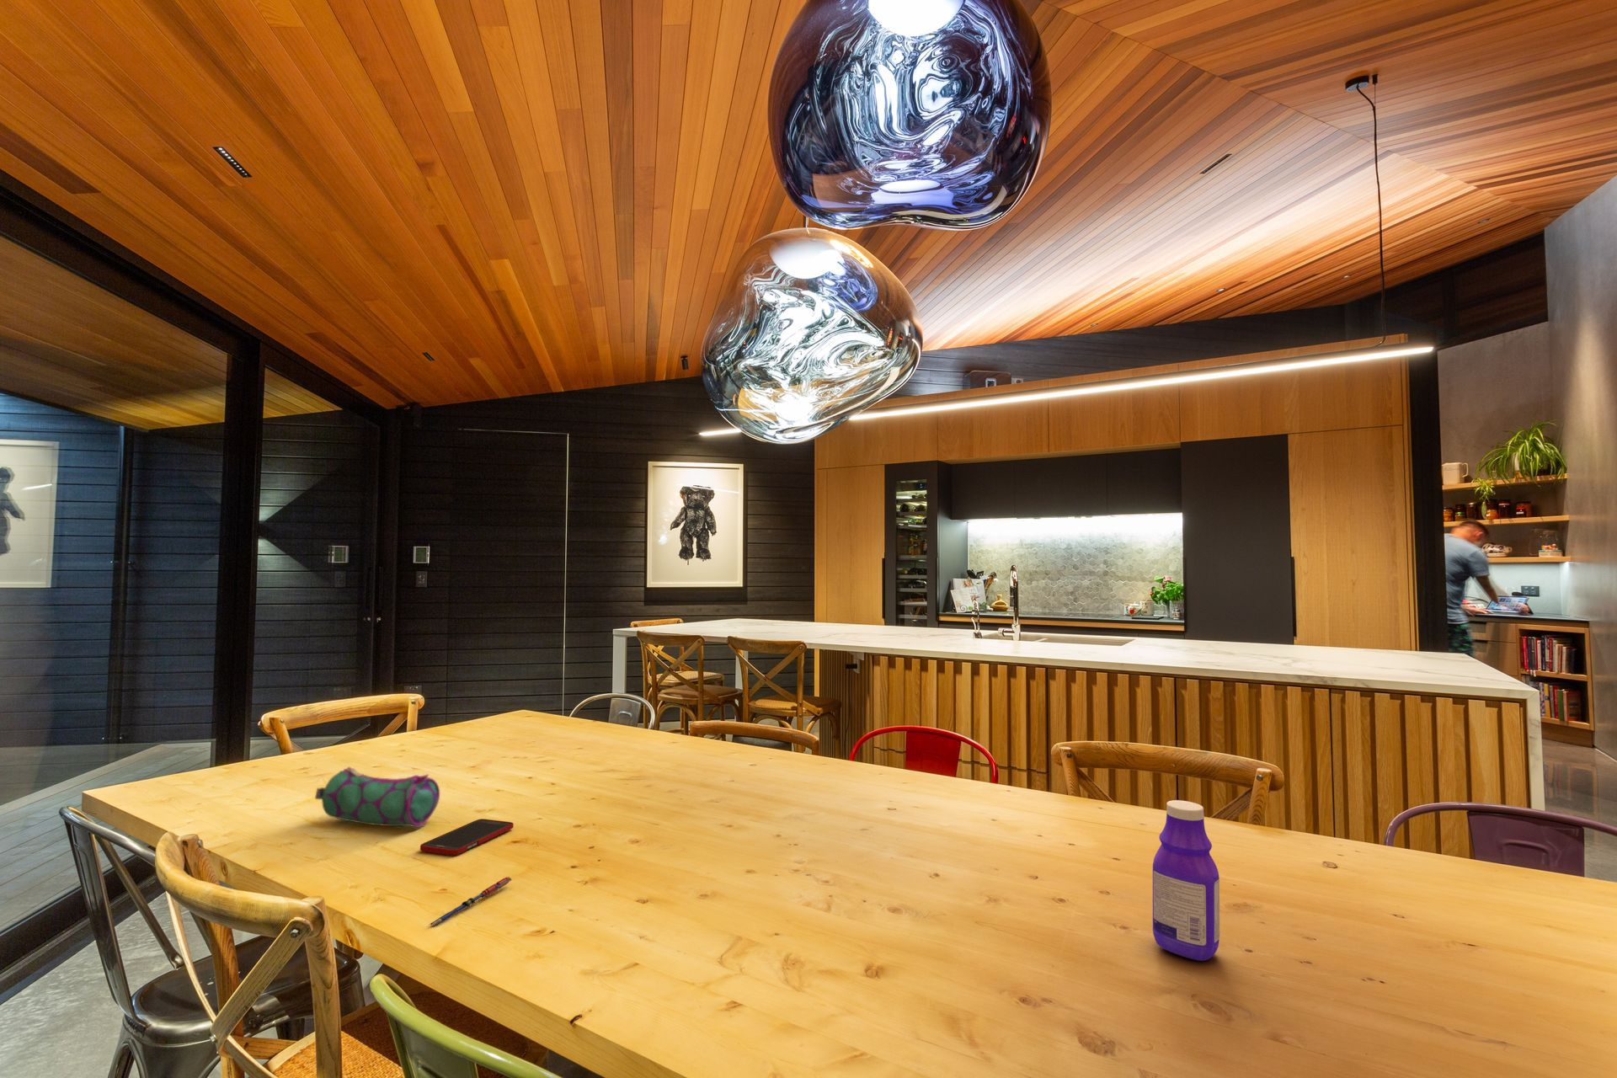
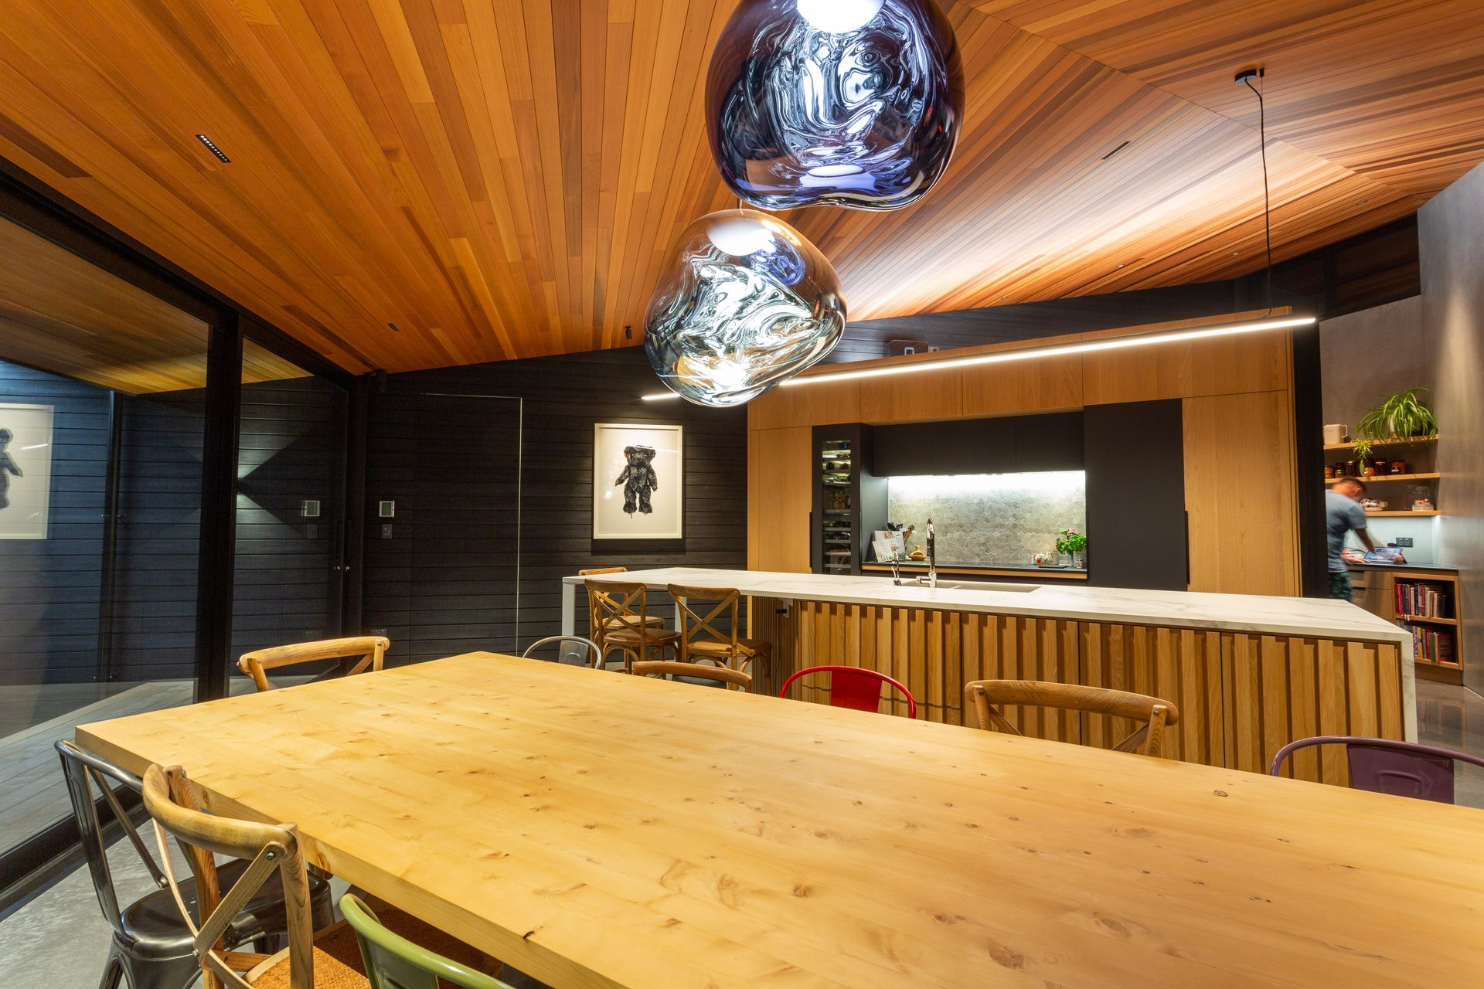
- cell phone [420,818,515,855]
- pen [430,876,513,928]
- bottle [1153,799,1220,961]
- pencil case [314,765,440,828]
